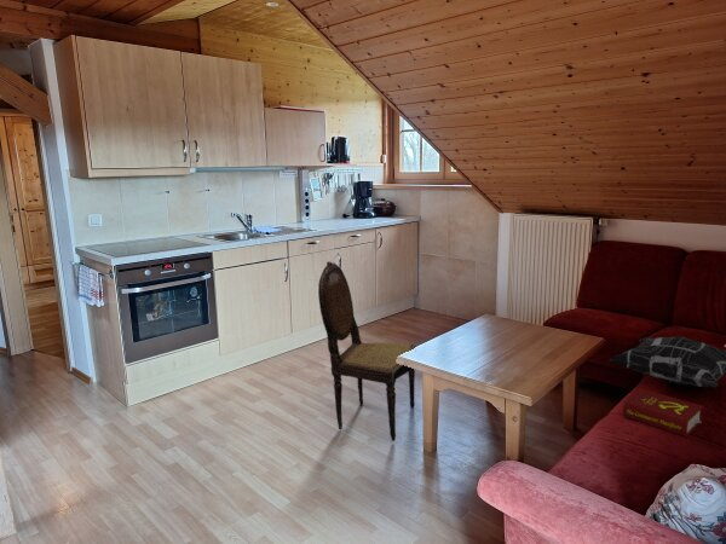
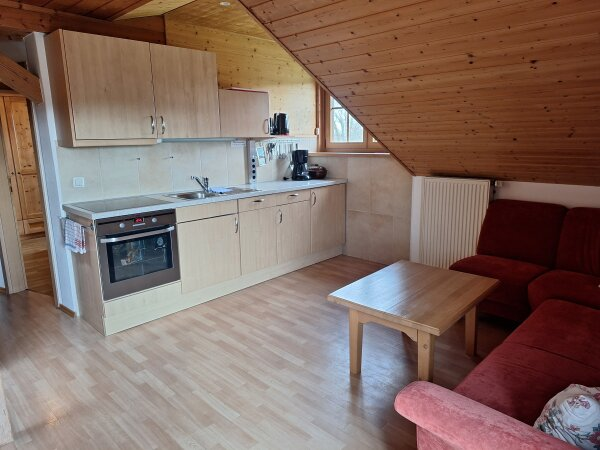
- dining chair [317,260,417,442]
- book [622,388,705,438]
- decorative pillow [609,336,726,389]
